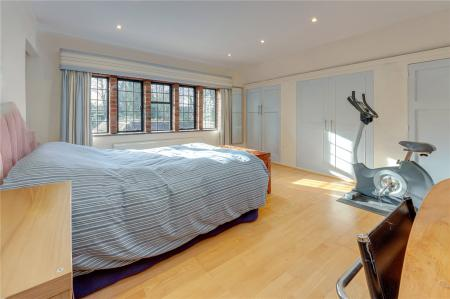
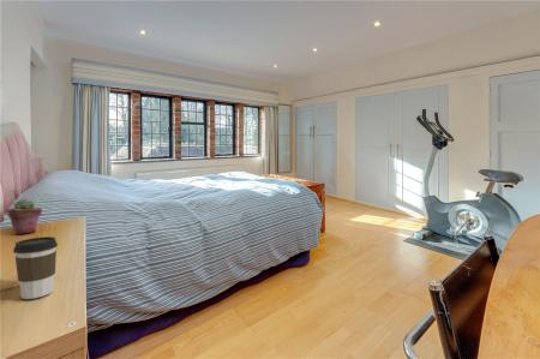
+ coffee cup [12,235,59,300]
+ potted succulent [6,197,43,235]
